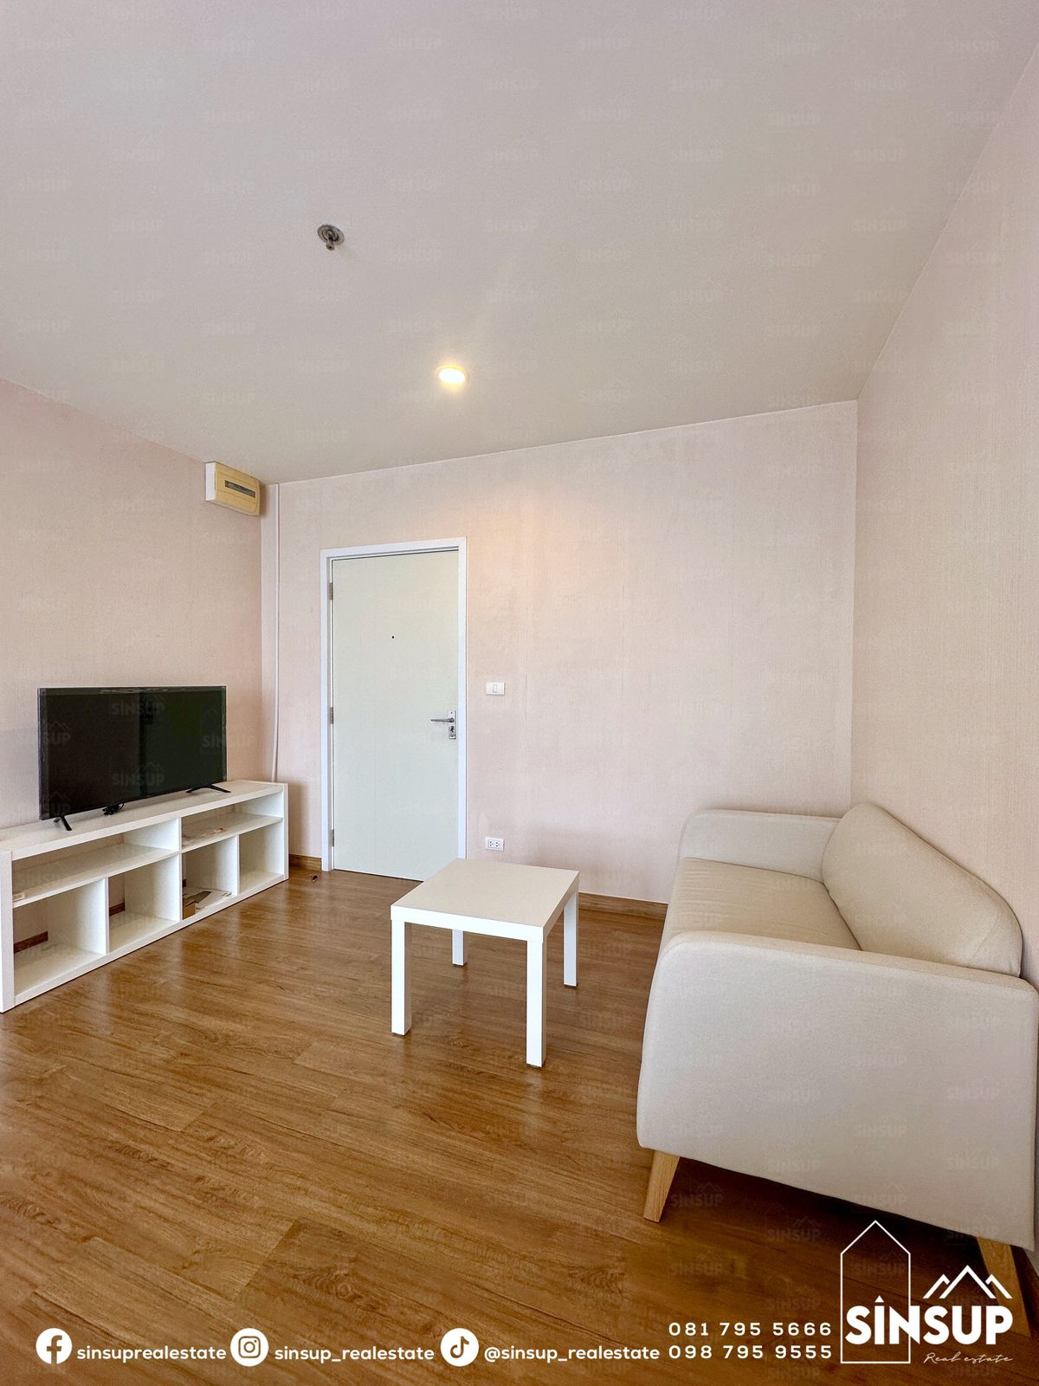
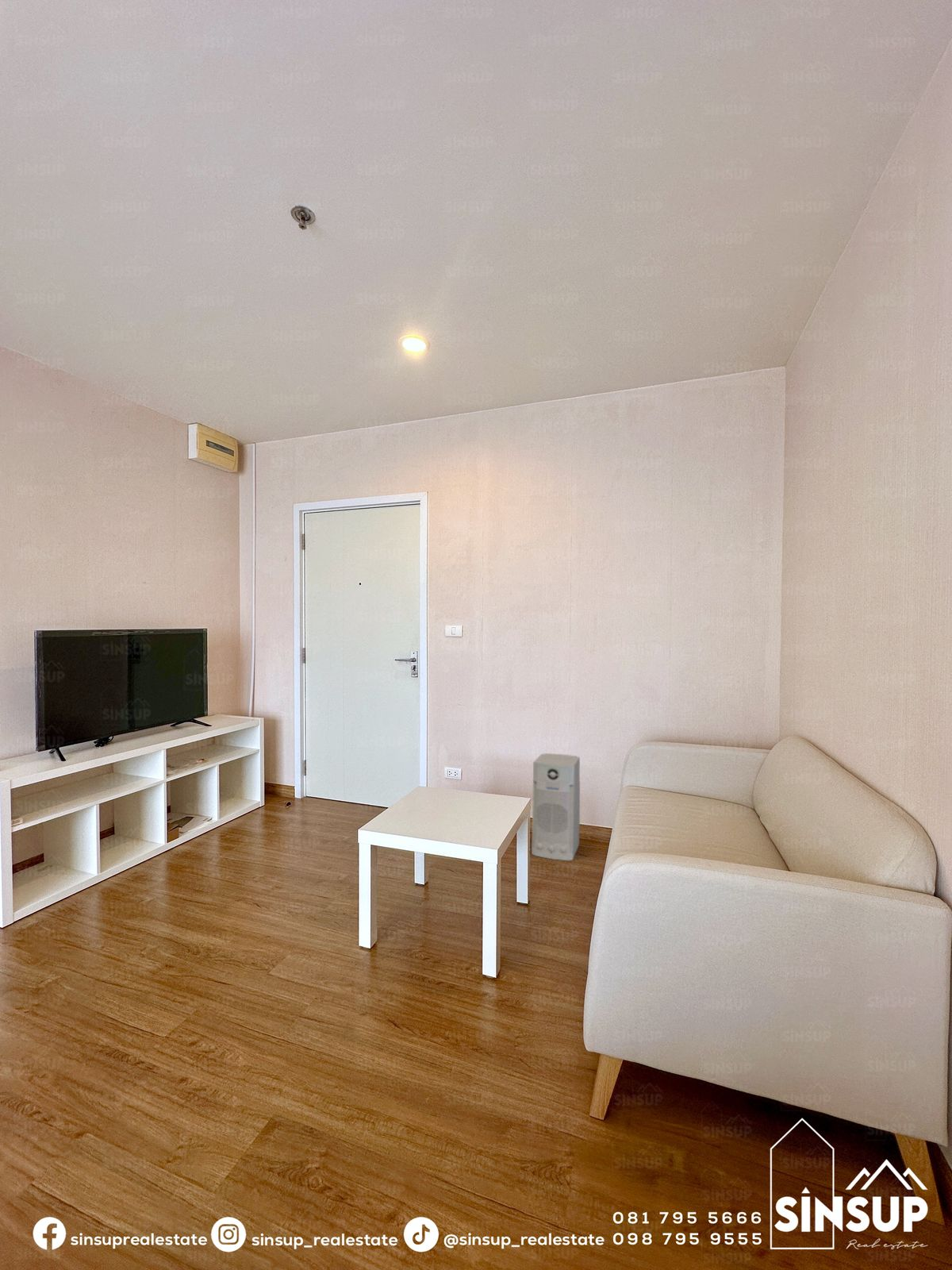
+ air purifier [531,752,581,861]
